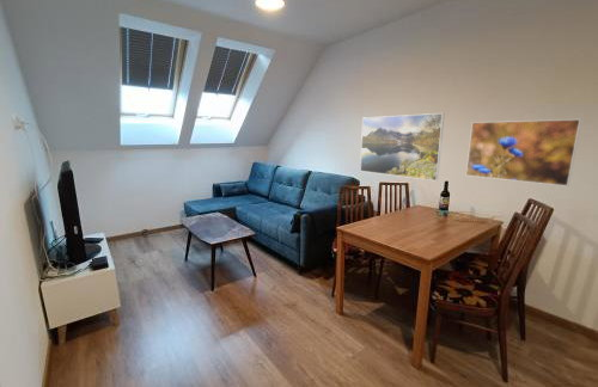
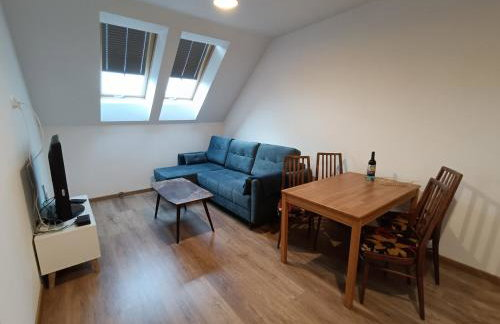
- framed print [359,112,446,182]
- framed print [465,118,582,188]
